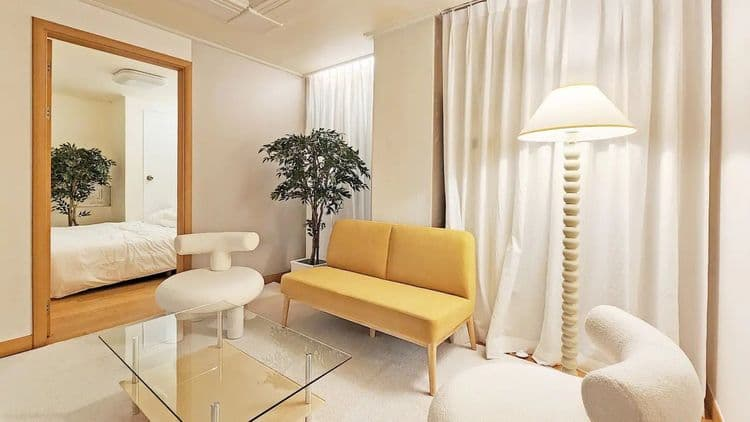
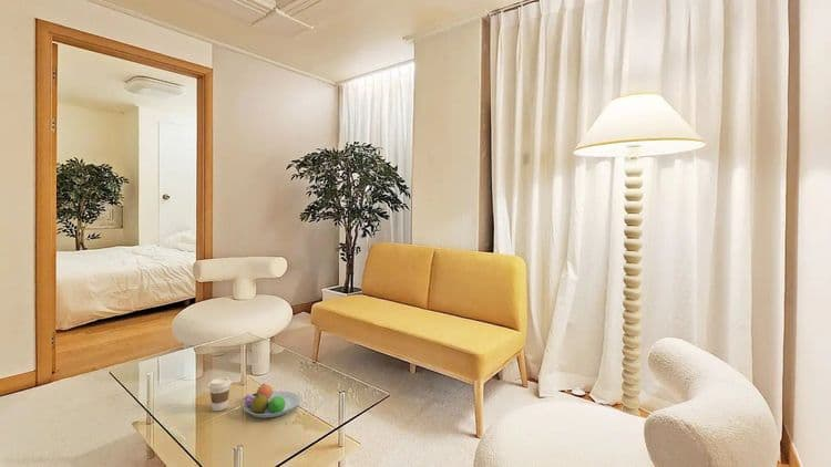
+ fruit bowl [243,383,301,418]
+ coffee cup [207,376,233,412]
